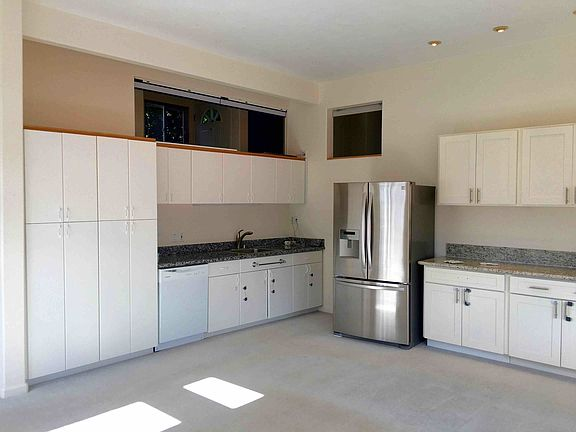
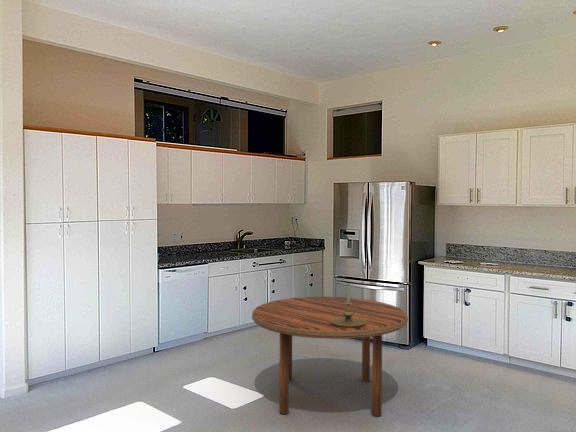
+ candle holder [330,282,366,327]
+ dining table [251,296,409,417]
